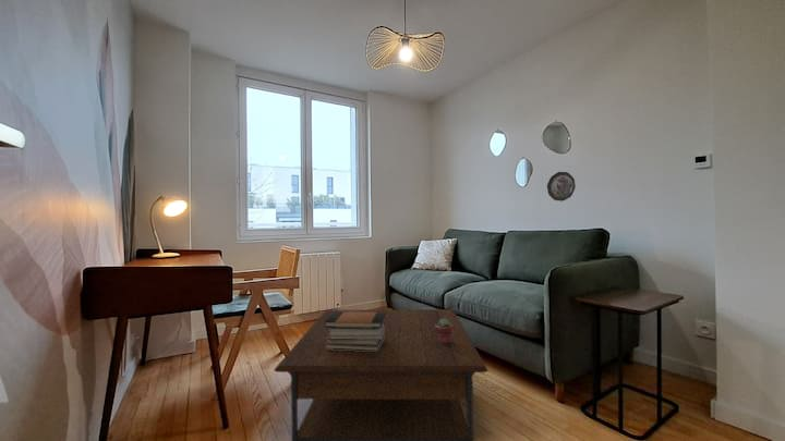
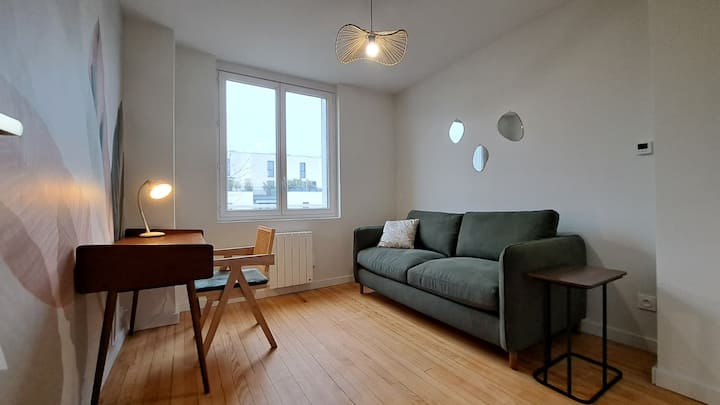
- potted succulent [435,319,452,344]
- book stack [324,311,385,351]
- coffee table [274,308,488,441]
- decorative plate [546,171,577,203]
